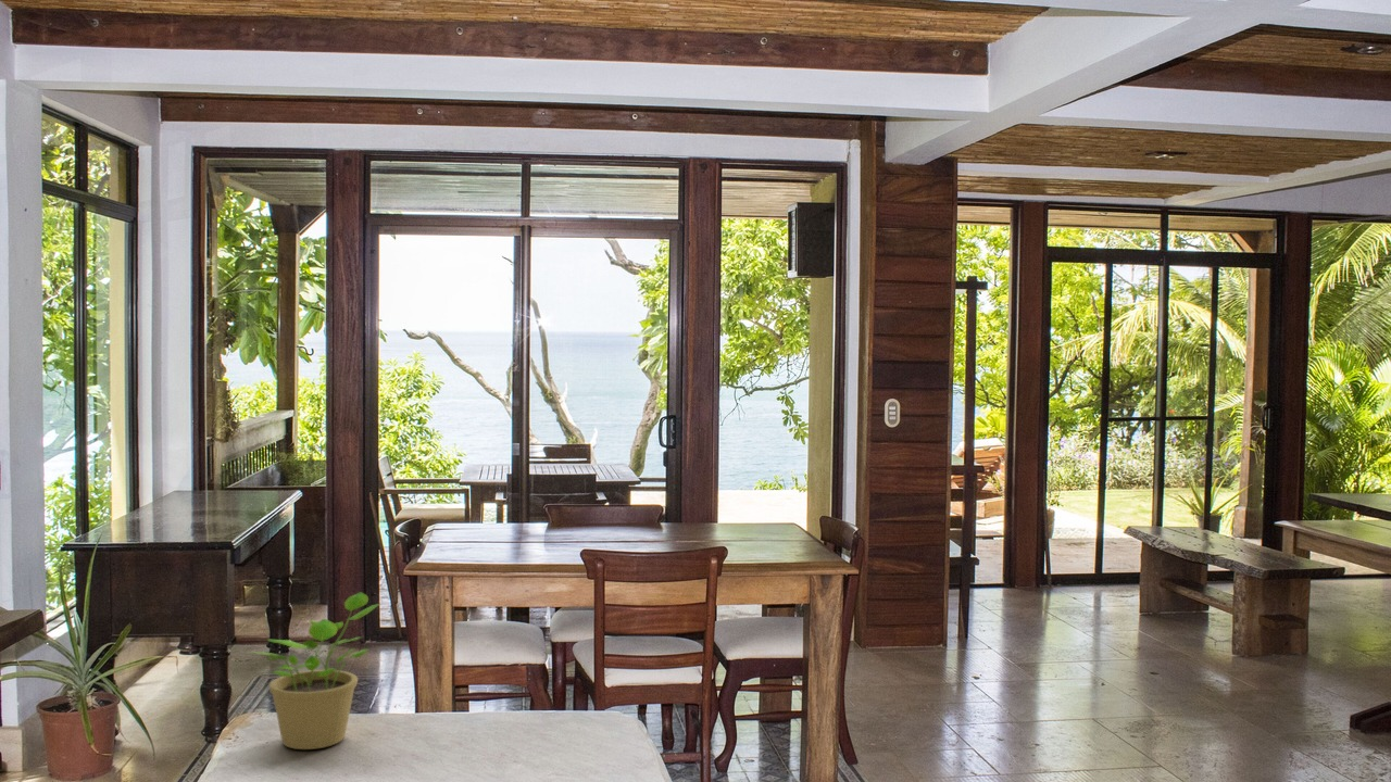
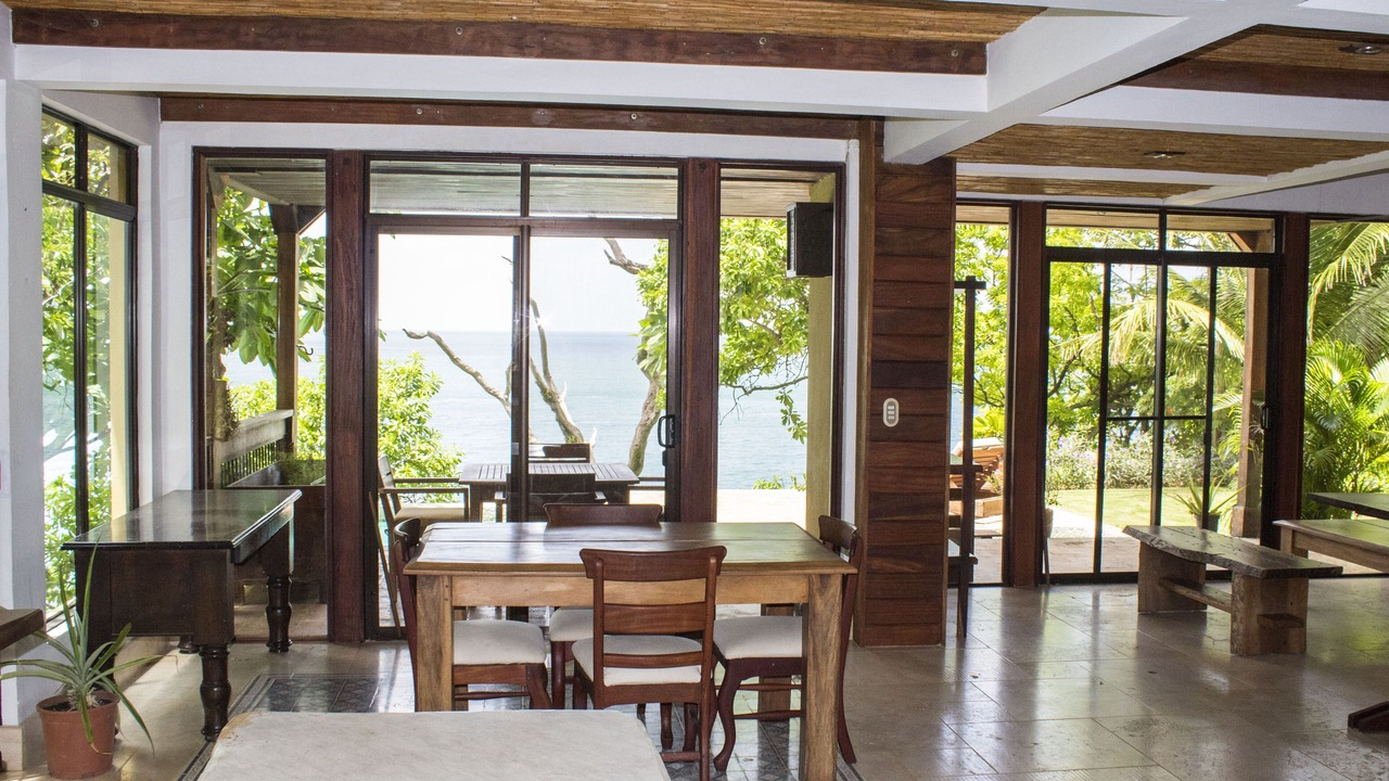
- potted plant [246,591,381,751]
